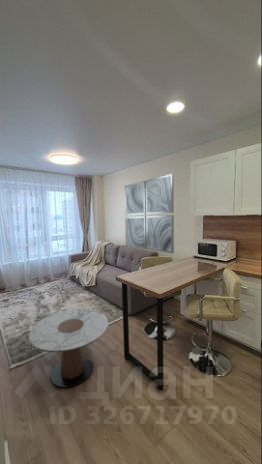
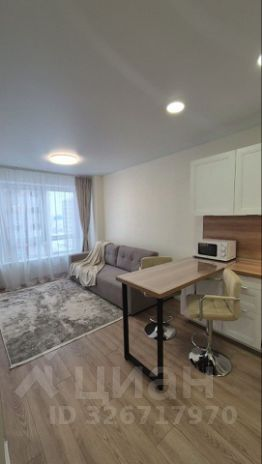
- side table [28,308,109,388]
- wall art [124,173,175,254]
